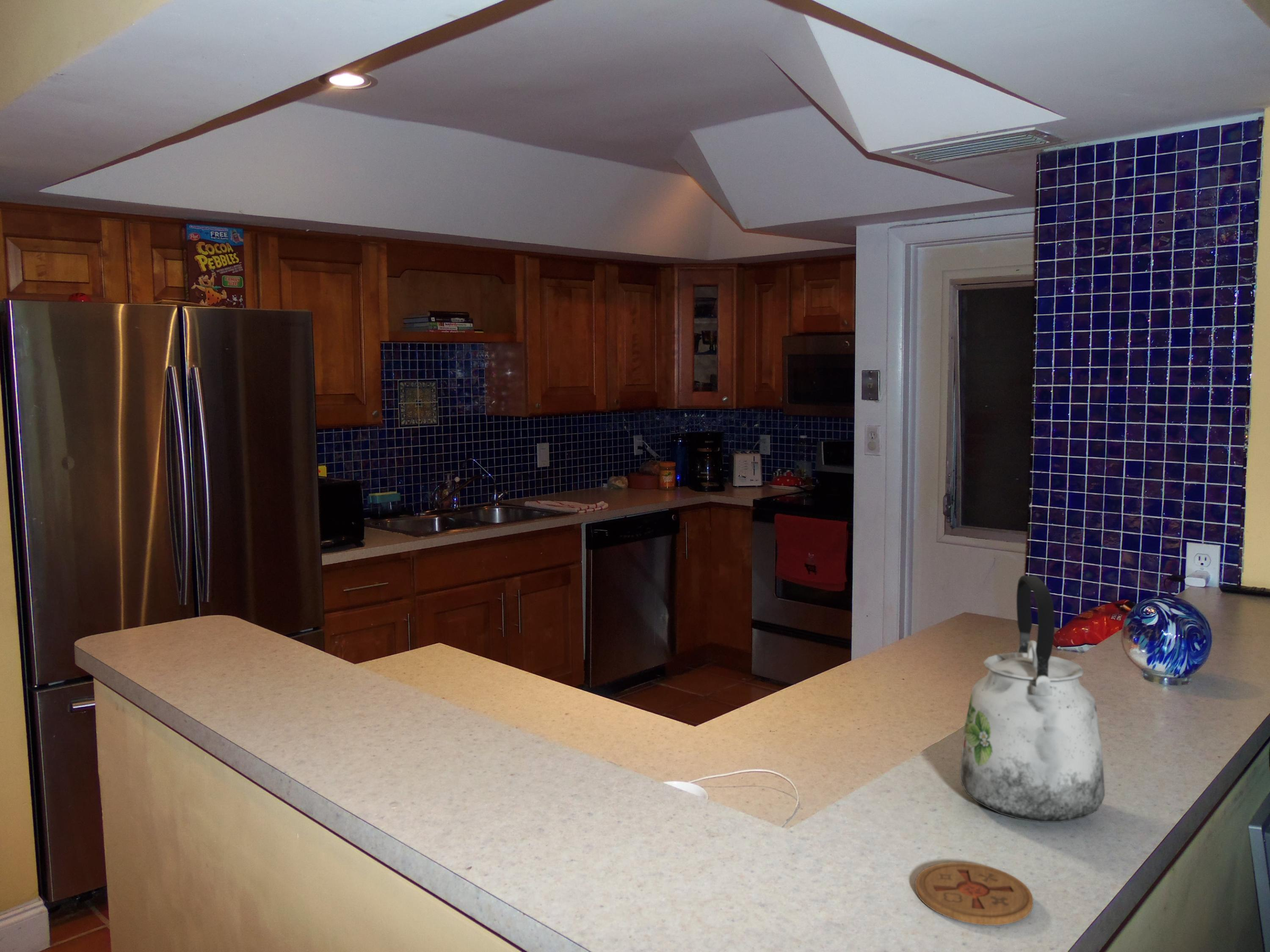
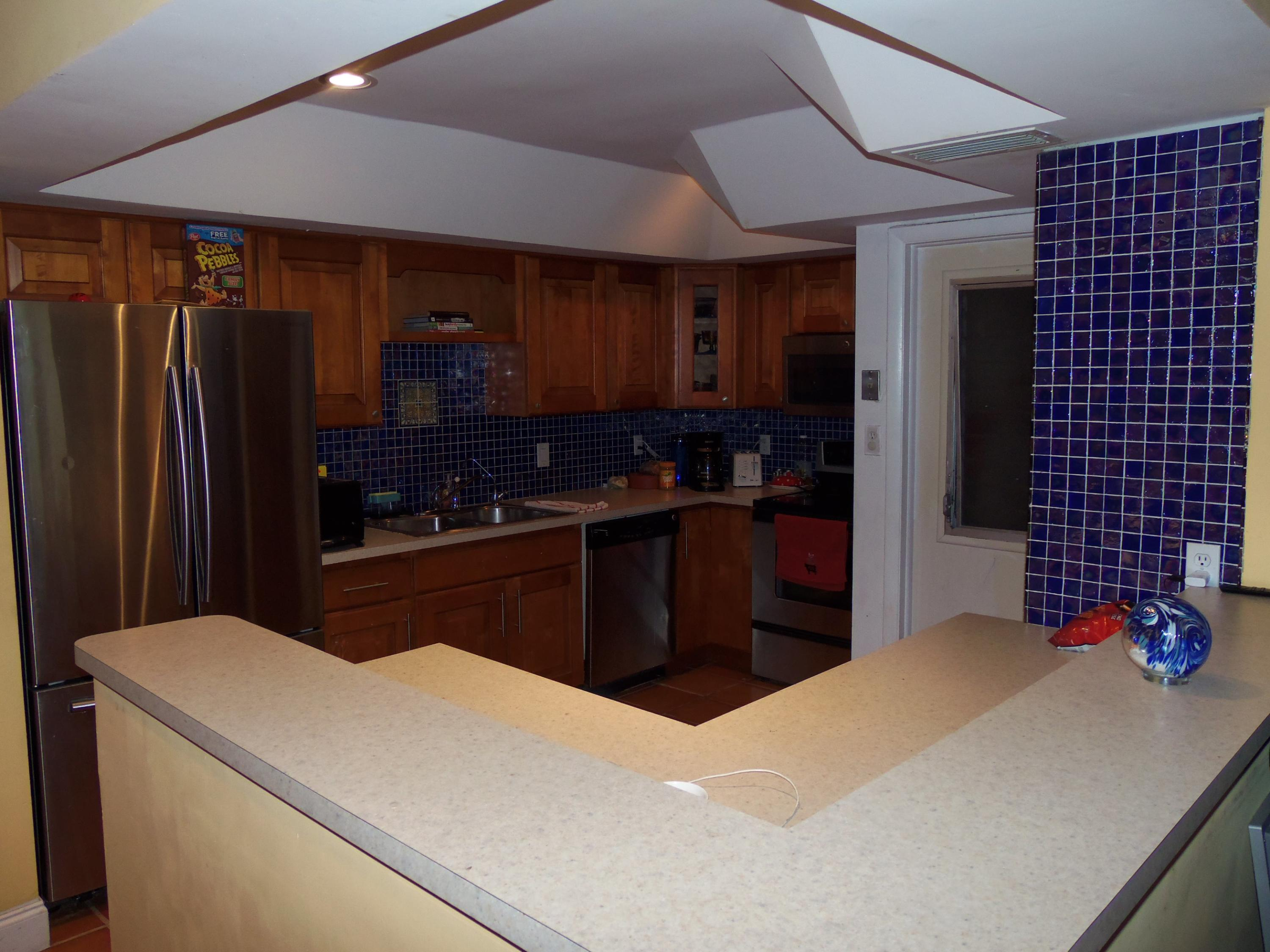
- coaster [915,862,1034,926]
- kettle [959,575,1105,823]
